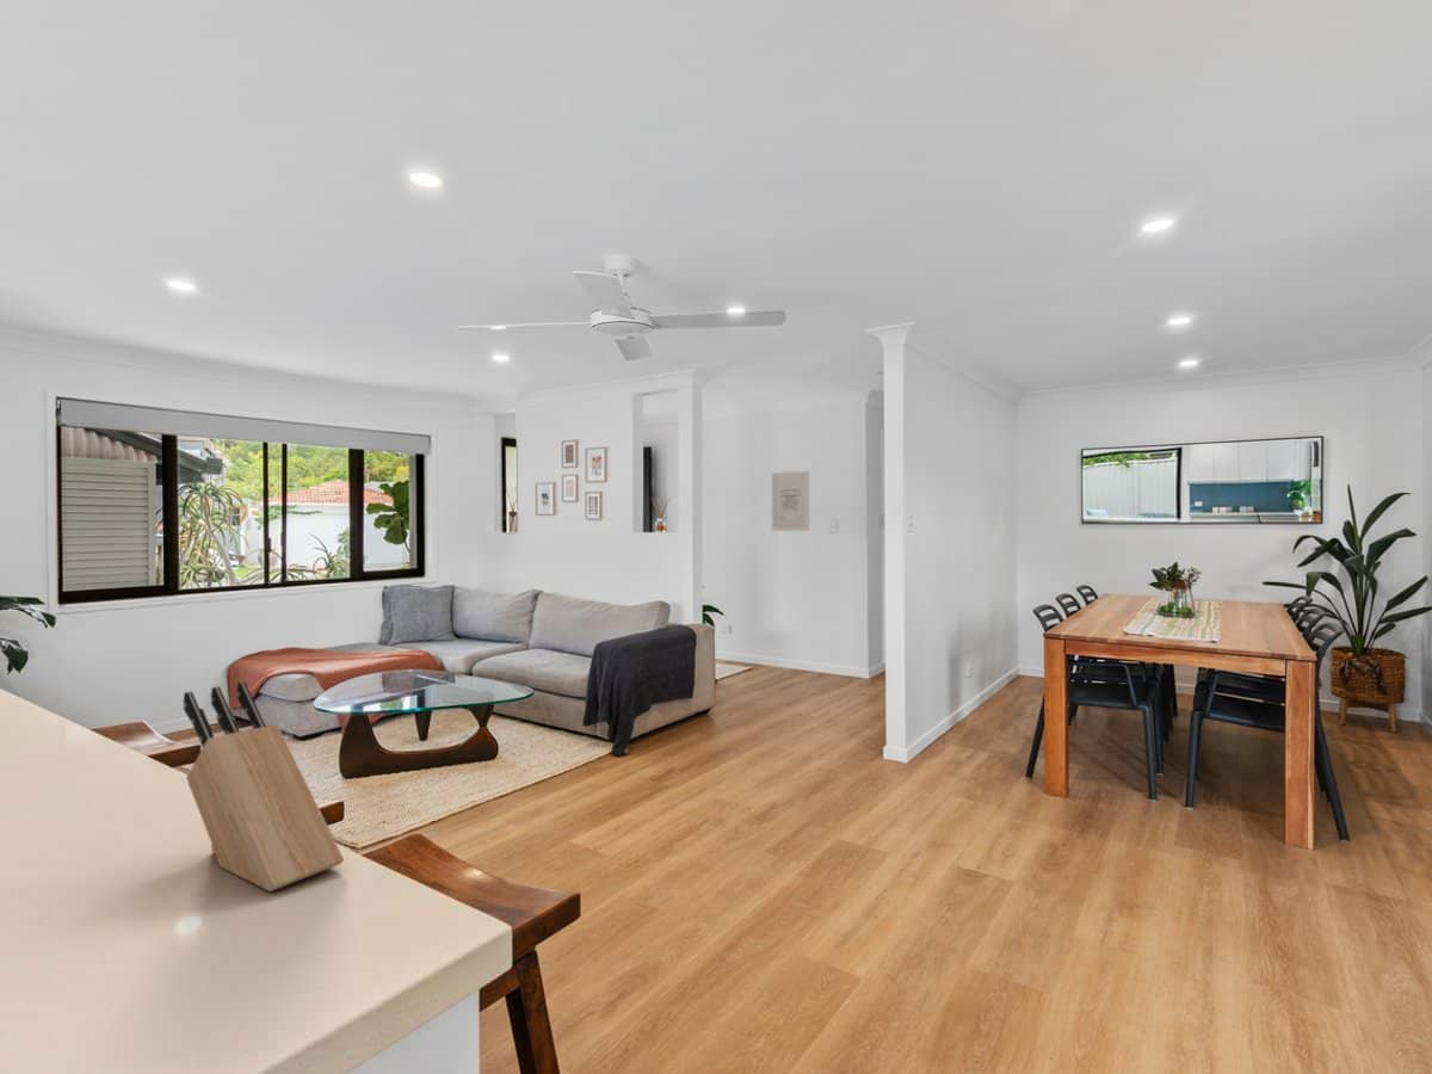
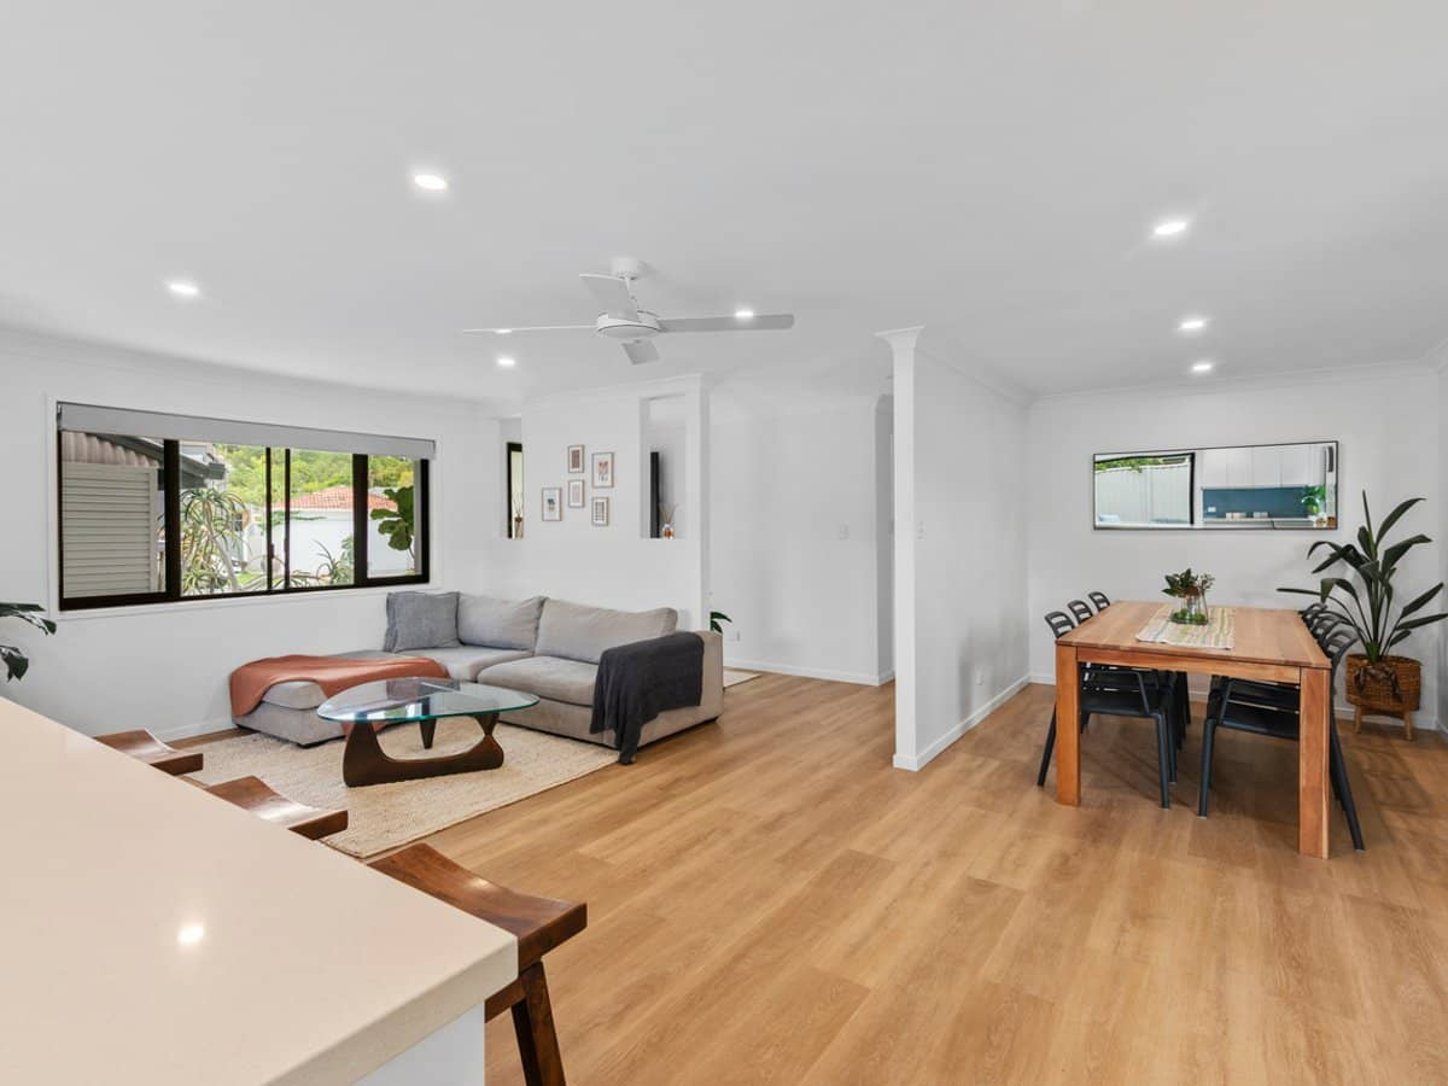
- knife block [183,680,345,893]
- wall art [771,470,810,532]
